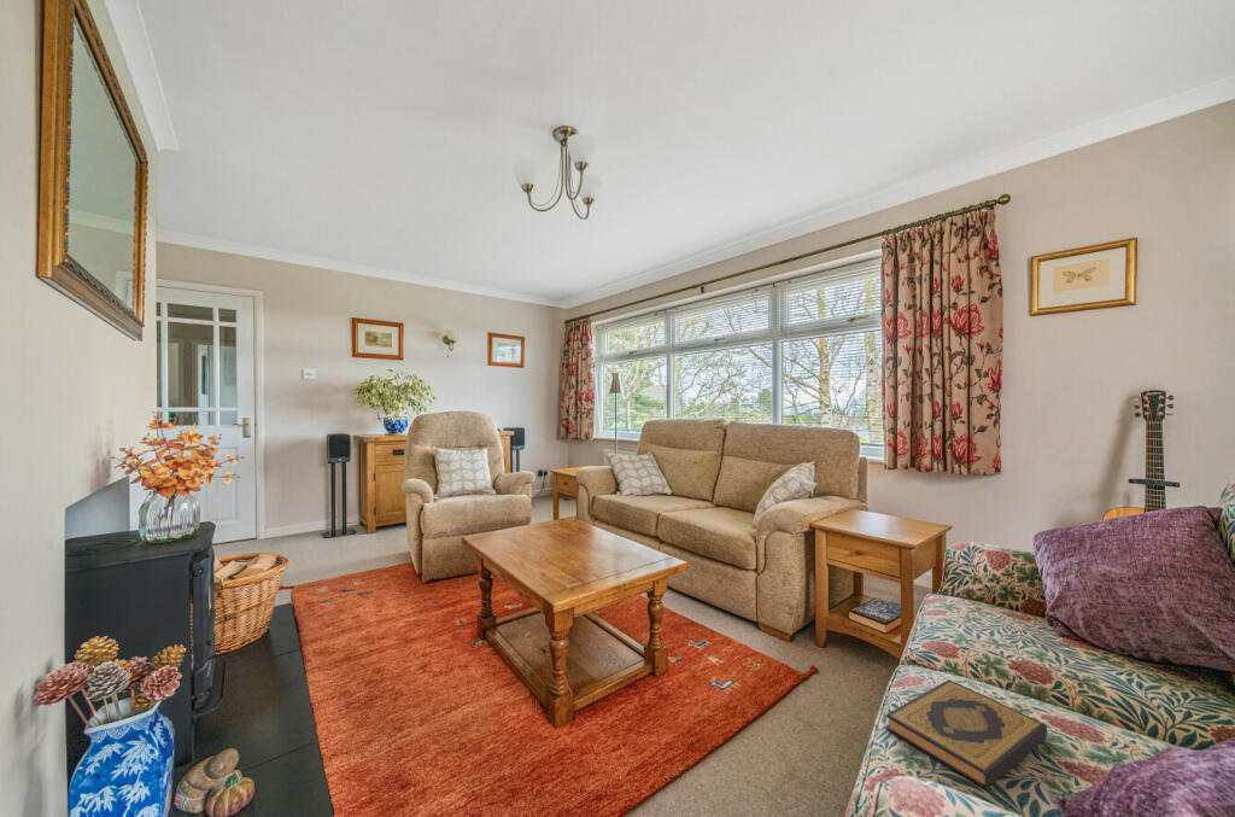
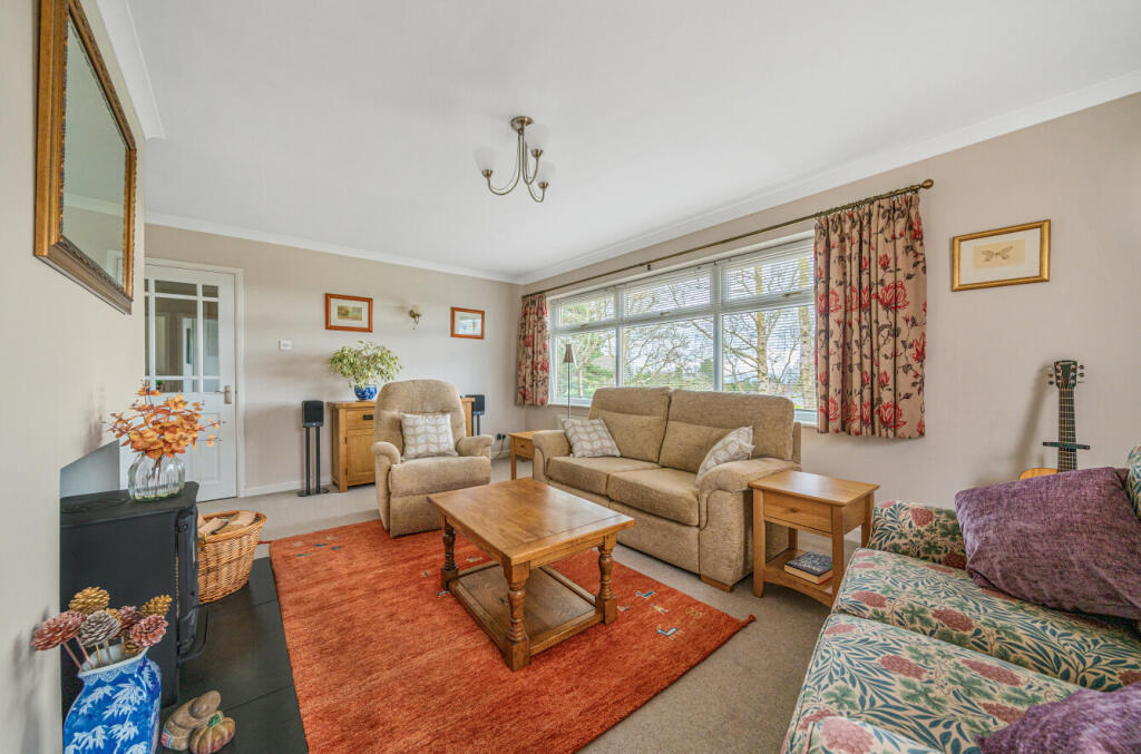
- hardback book [885,678,1049,789]
